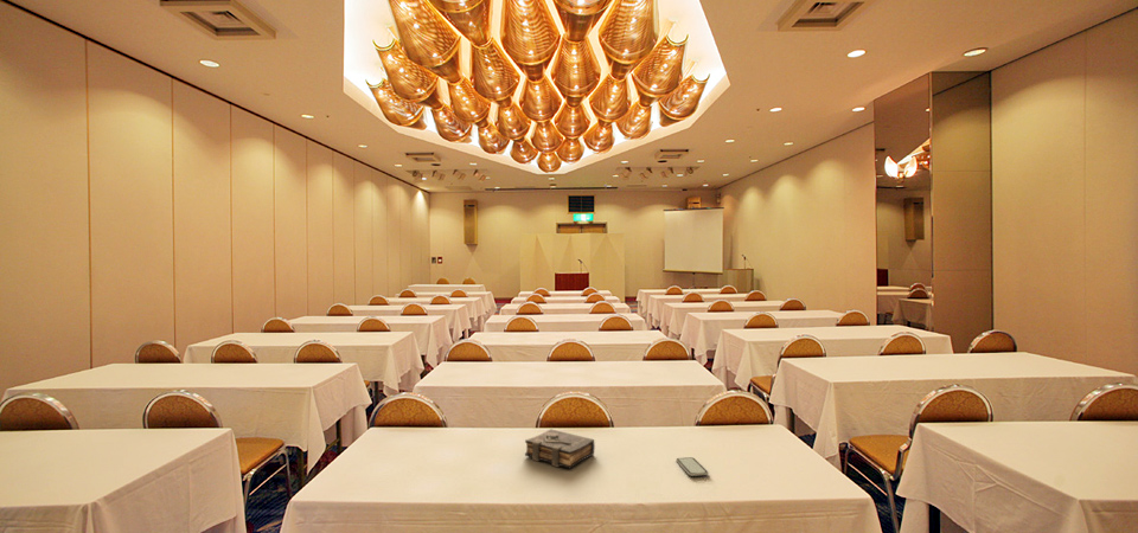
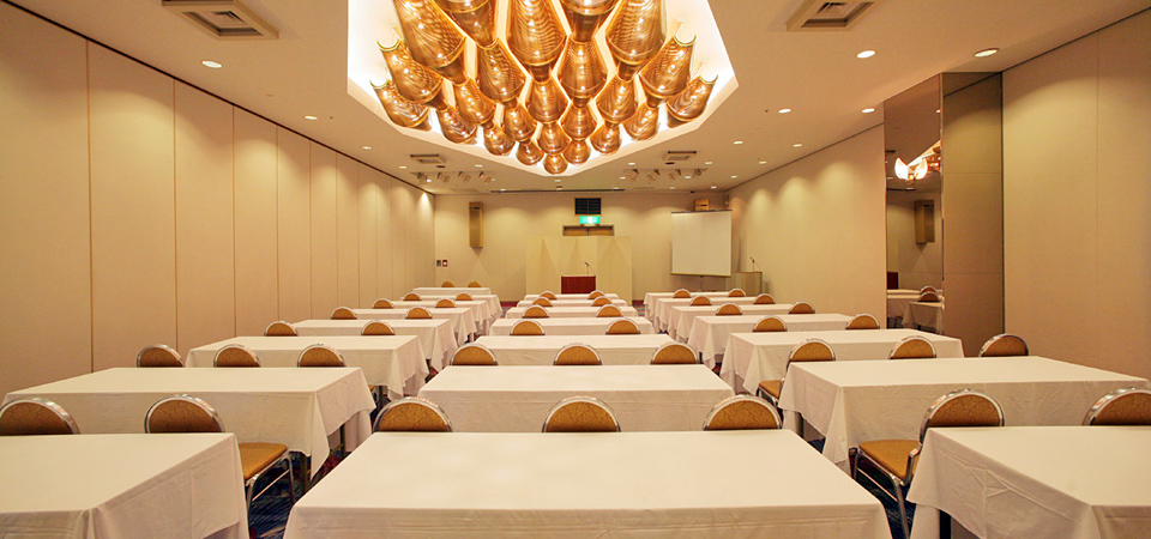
- smartphone [675,456,709,477]
- book [524,428,596,470]
